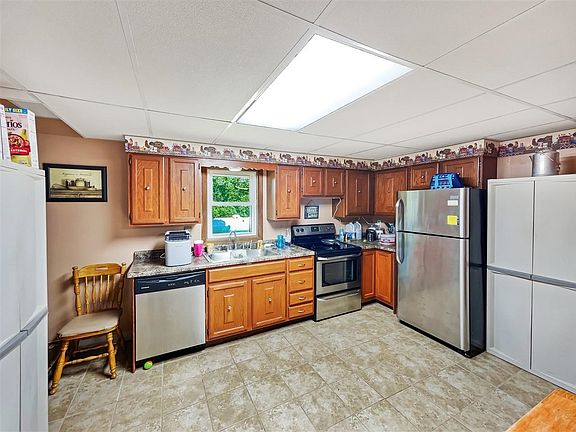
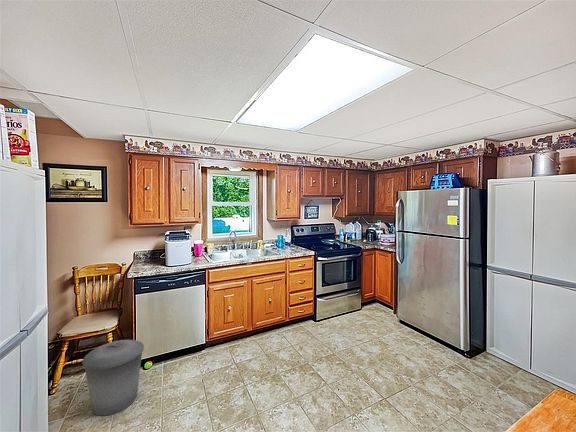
+ trash can [81,339,145,416]
